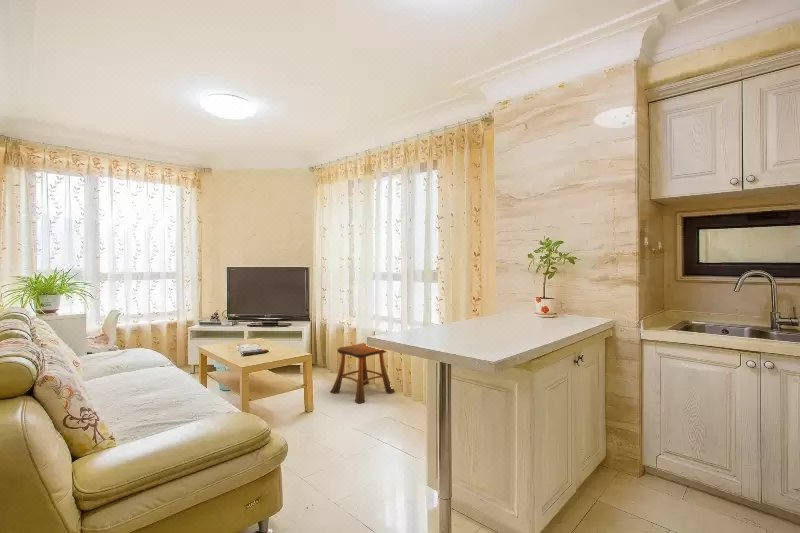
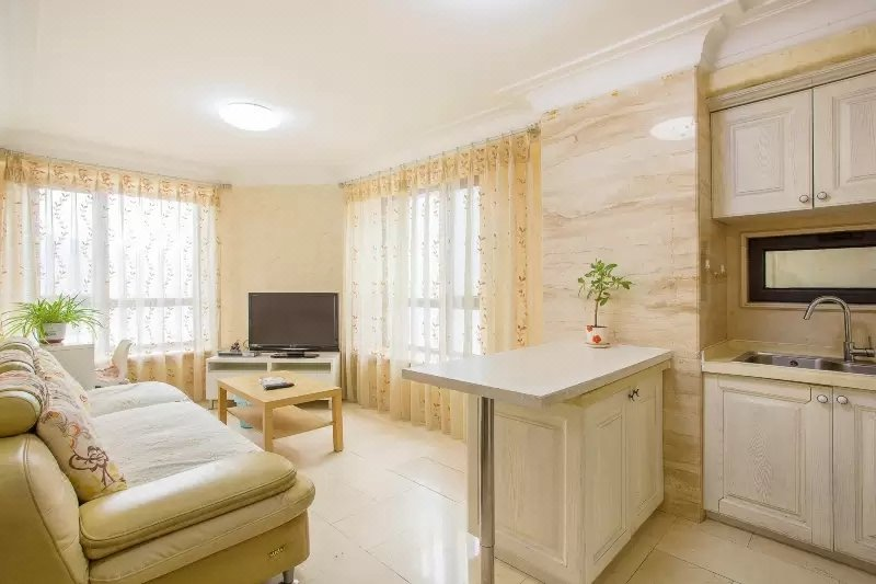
- stool [329,342,396,405]
